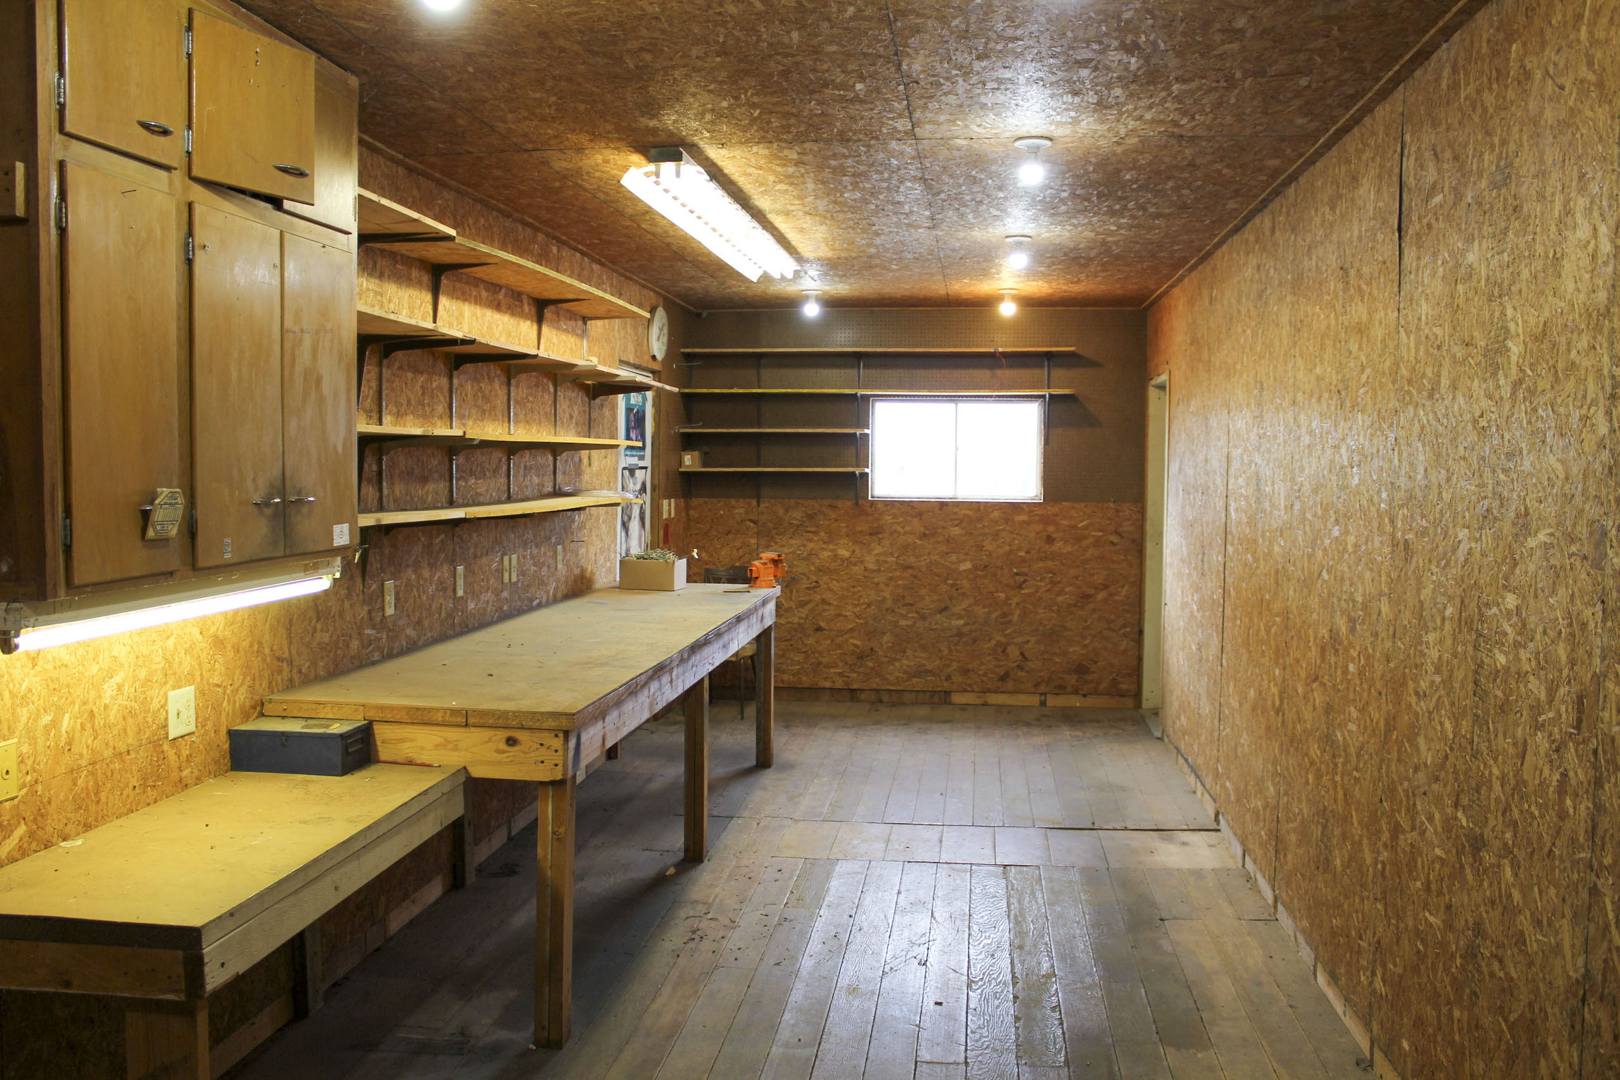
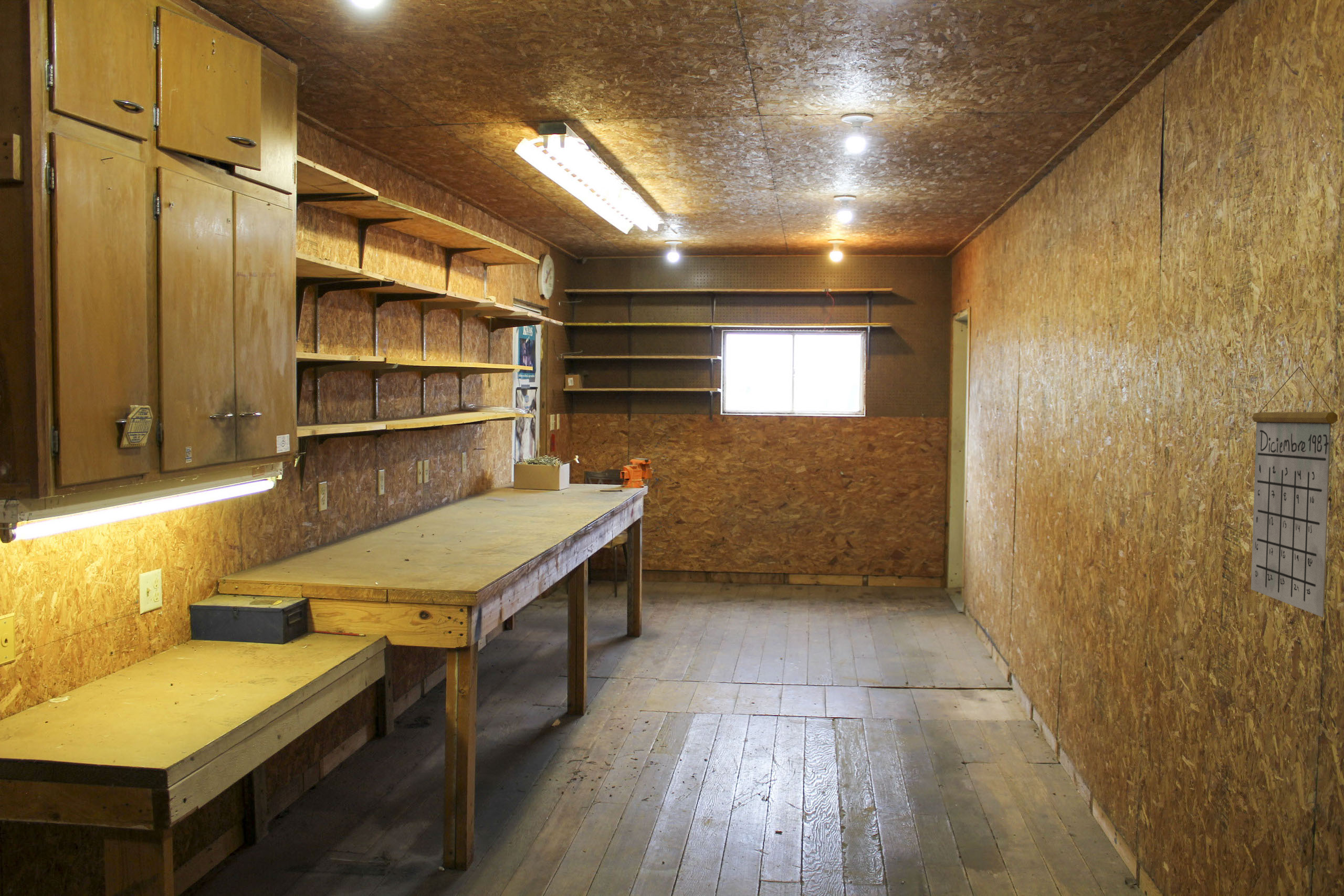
+ calendar [1251,366,1338,618]
